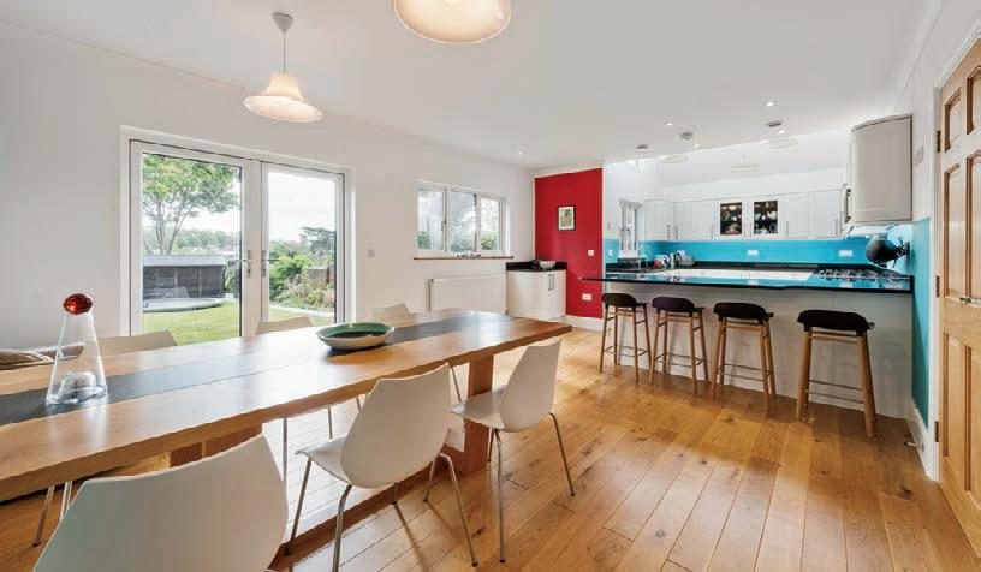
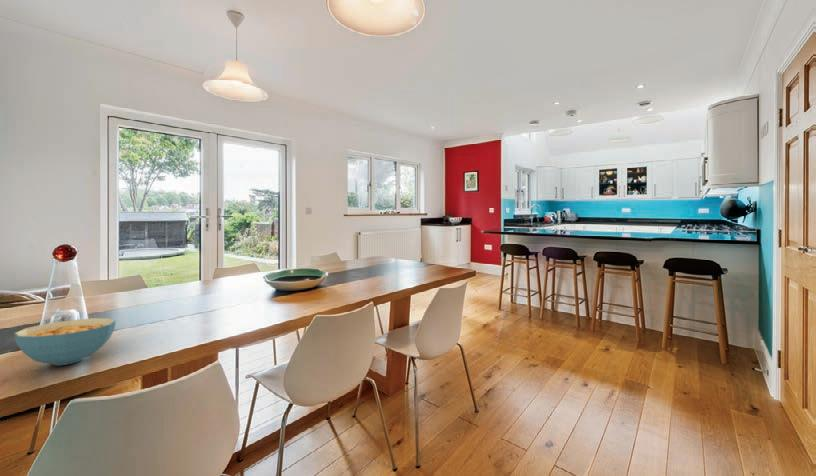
+ cereal bowl [13,317,117,366]
